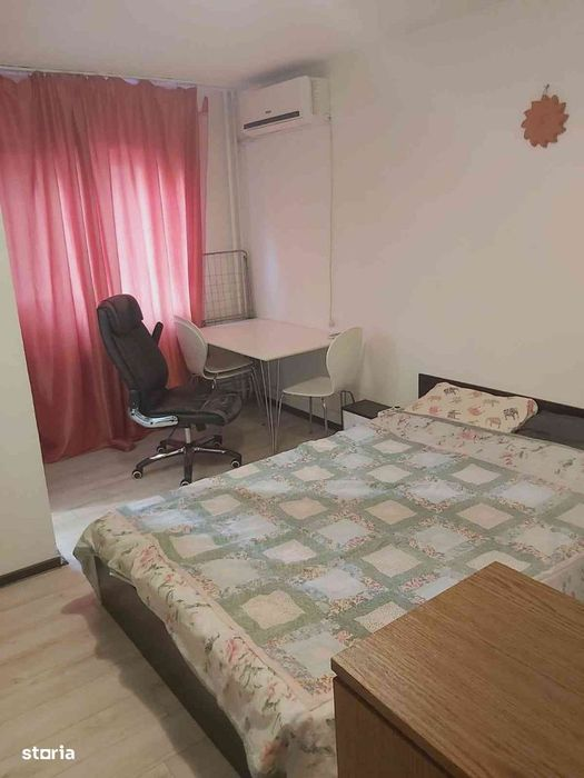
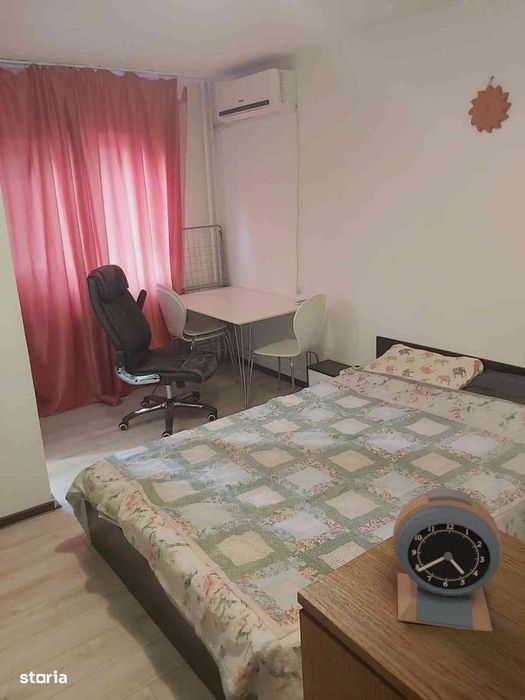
+ alarm clock [392,488,503,632]
